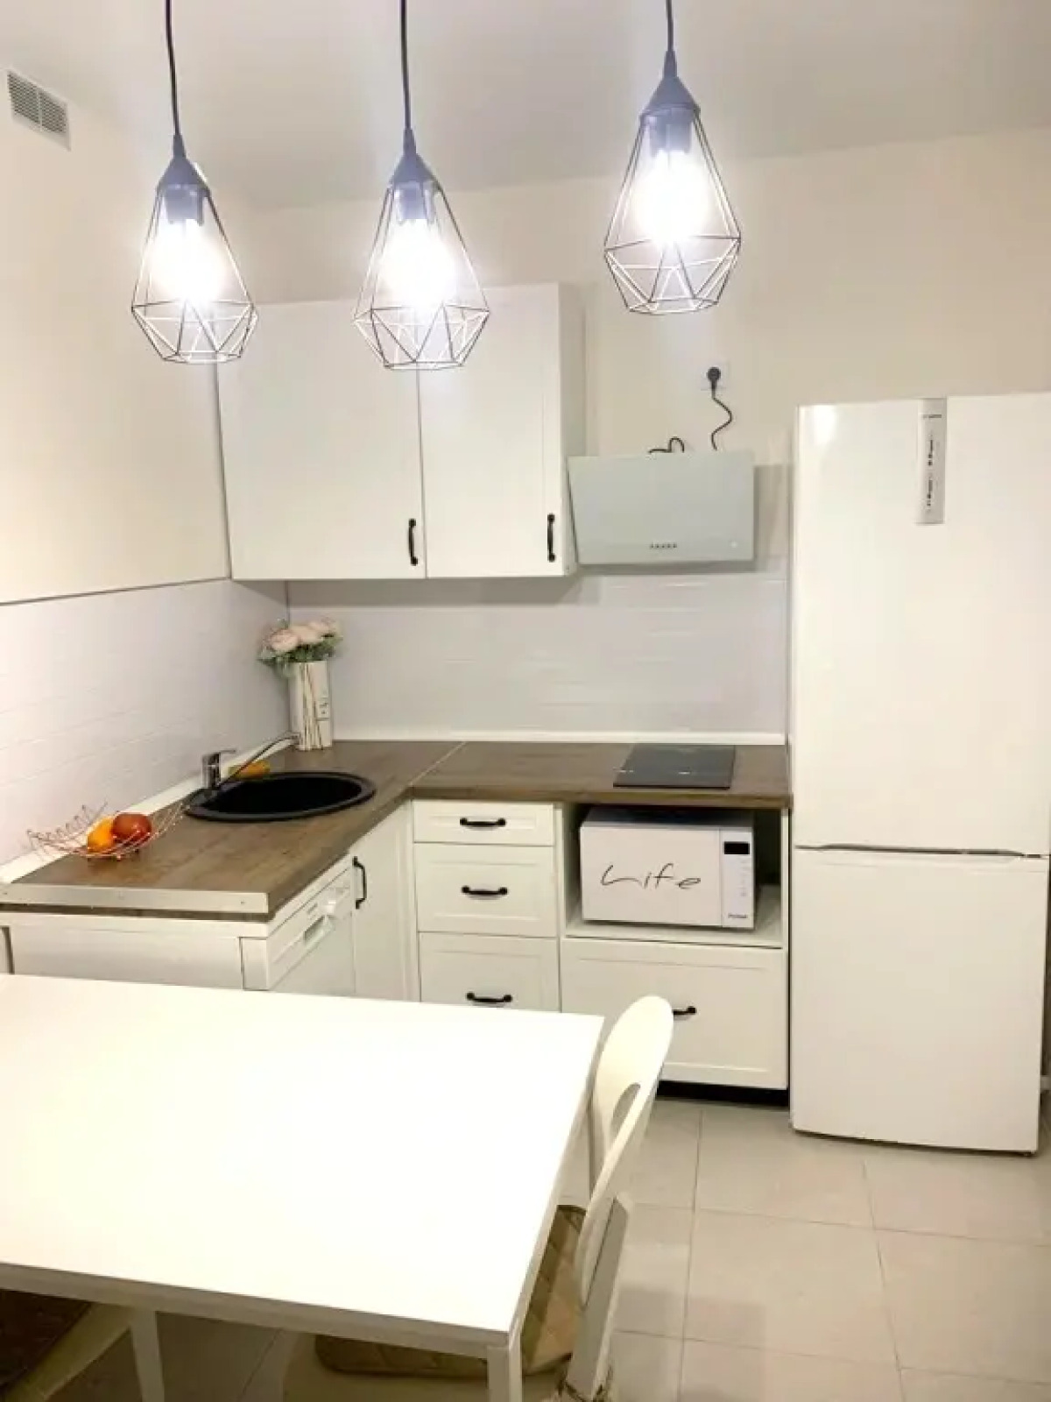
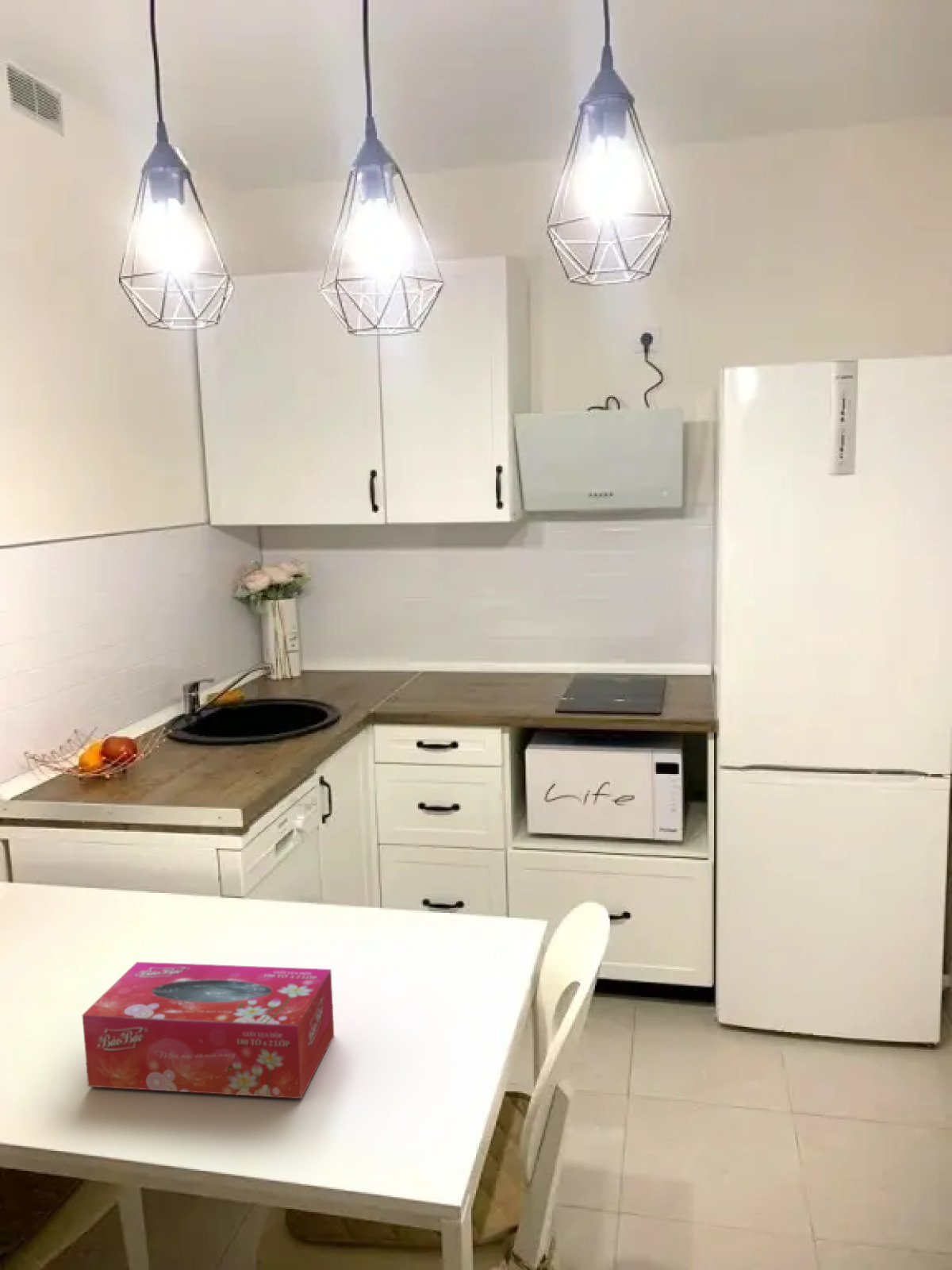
+ tissue box [82,961,335,1099]
